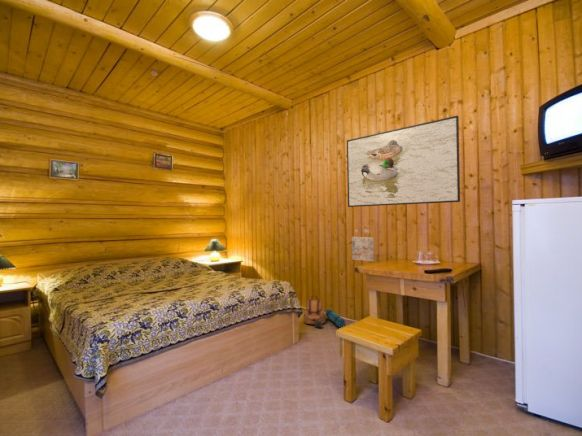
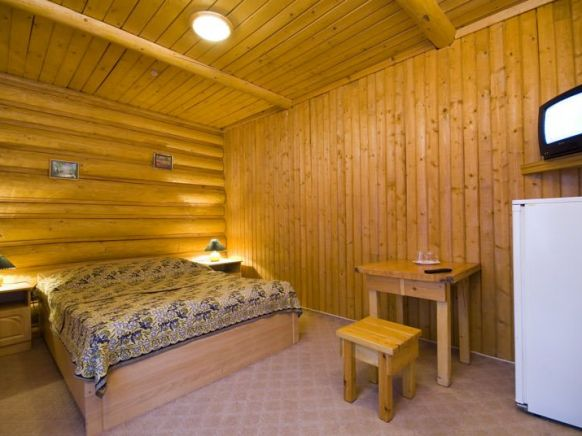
- calendar [351,228,375,262]
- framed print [346,115,461,208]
- backpack [302,295,346,329]
